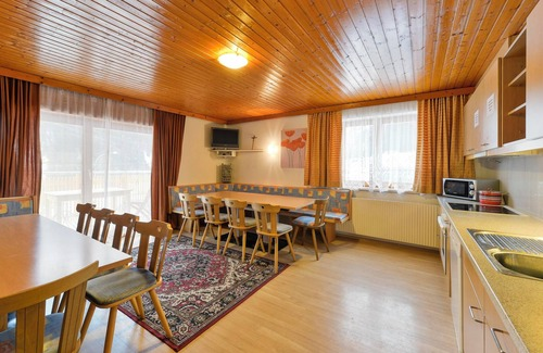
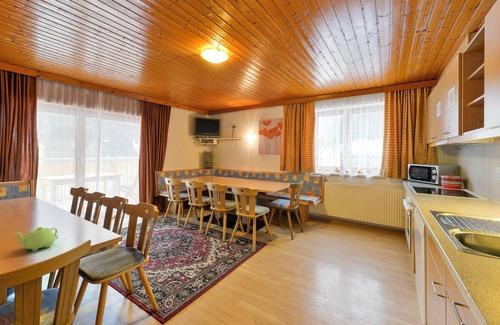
+ teapot [14,226,59,252]
